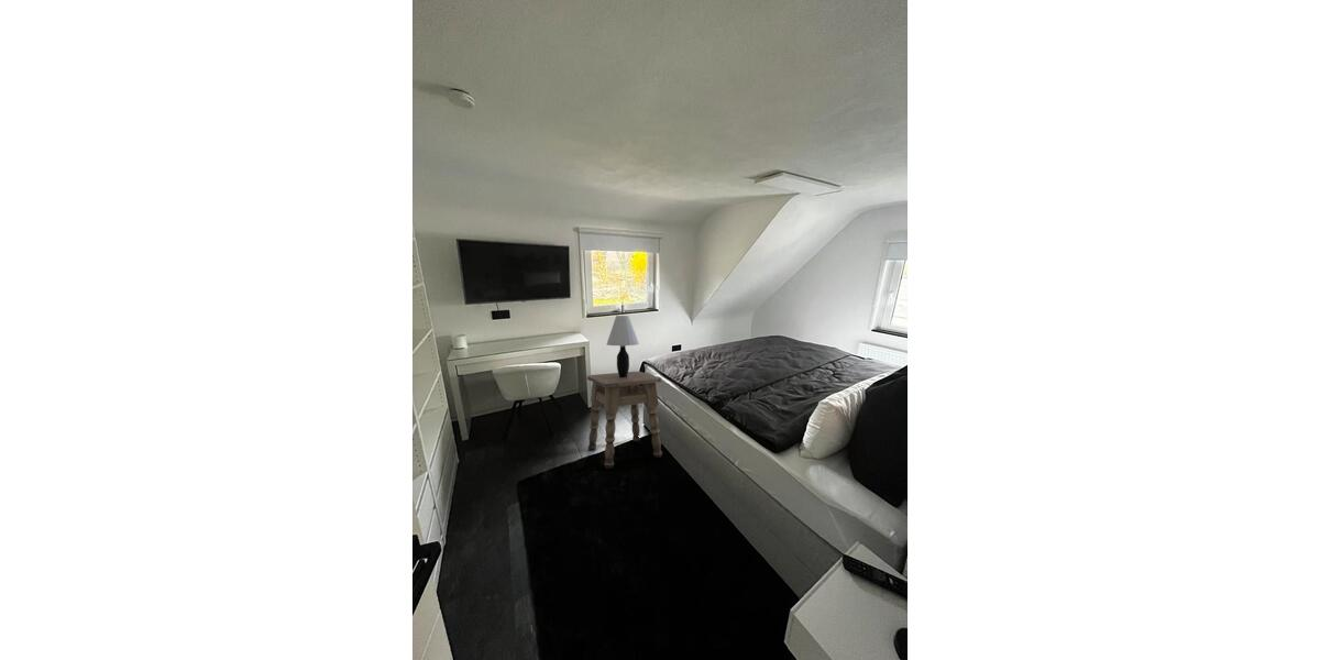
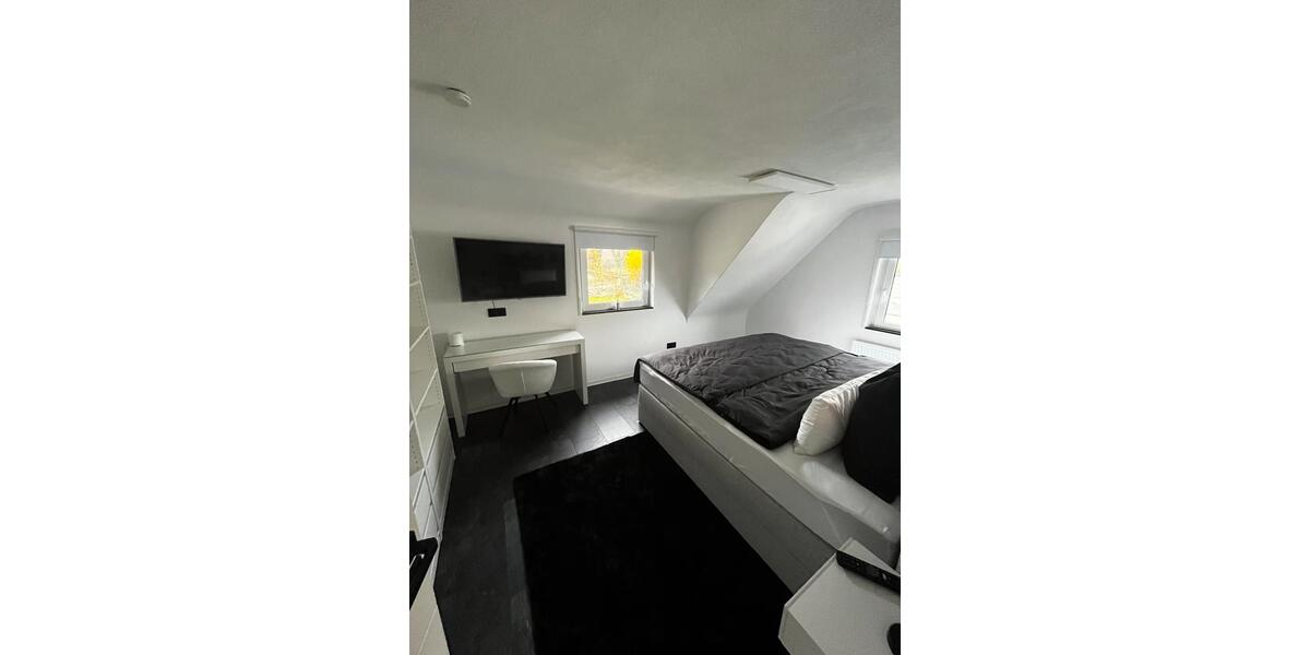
- table lamp [606,315,640,377]
- side table [586,371,663,470]
